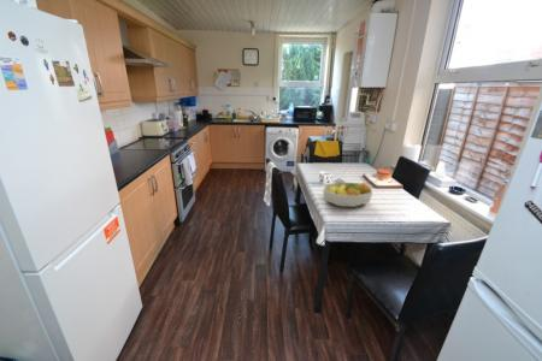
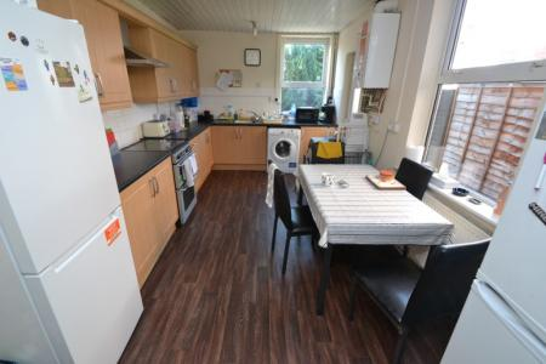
- fruit bowl [322,180,373,208]
